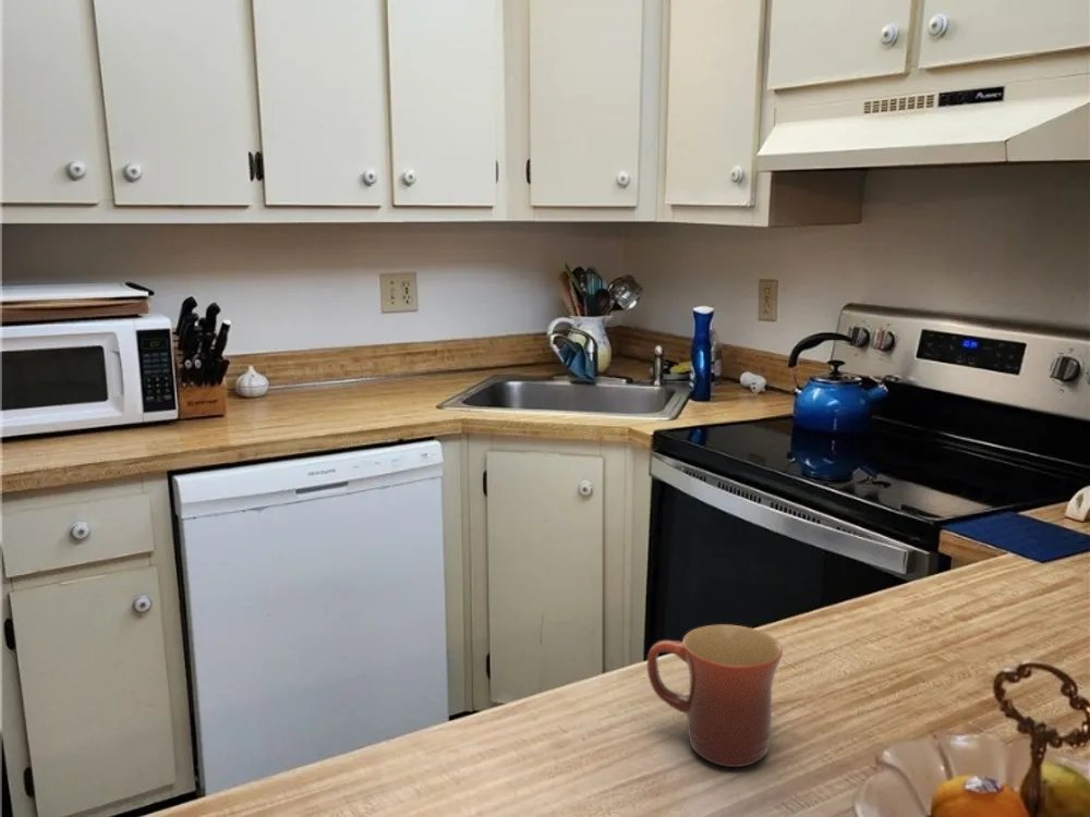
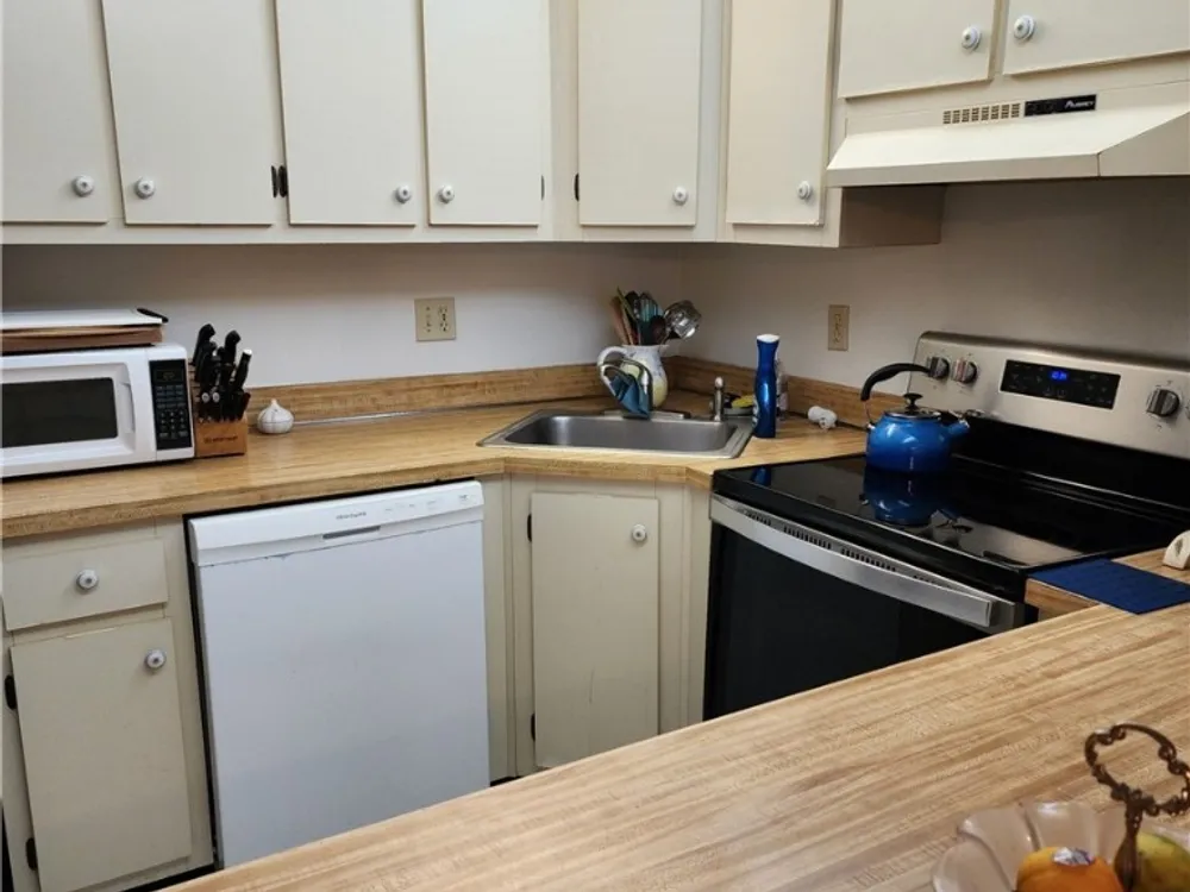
- mug [646,623,784,768]
